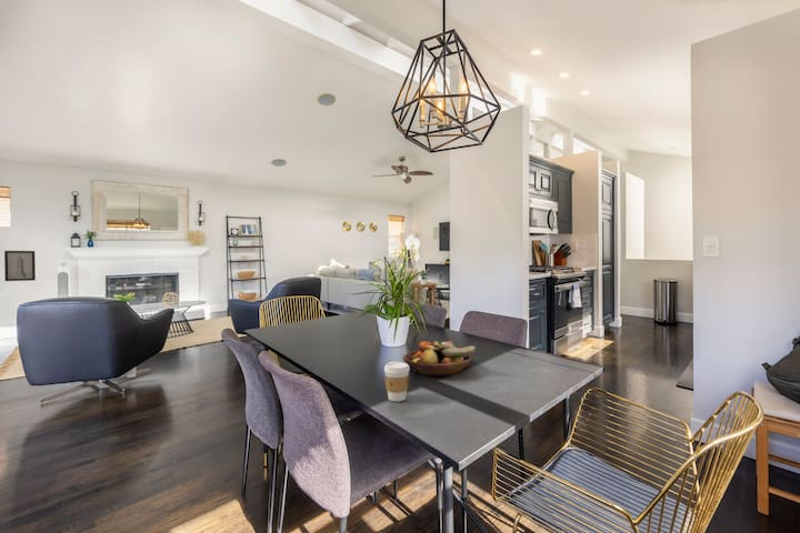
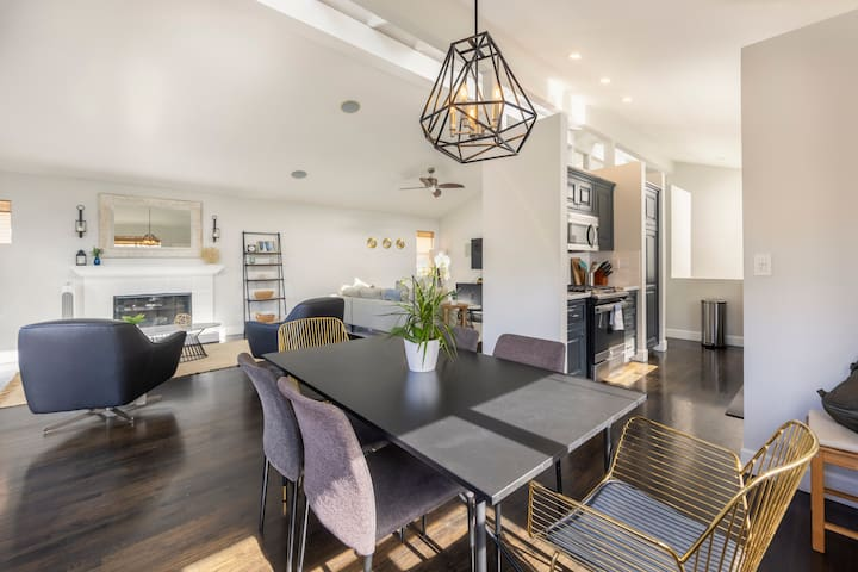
- fruit bowl [402,340,478,376]
- wall art [3,250,37,282]
- coffee cup [383,361,410,402]
